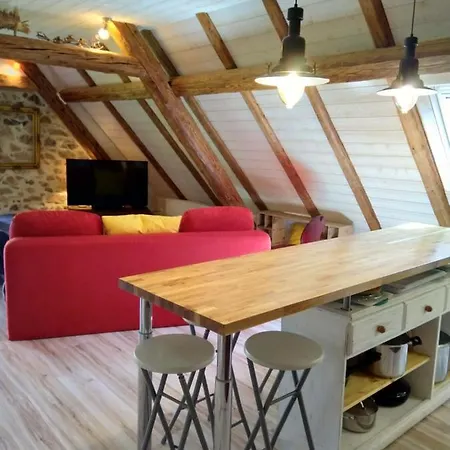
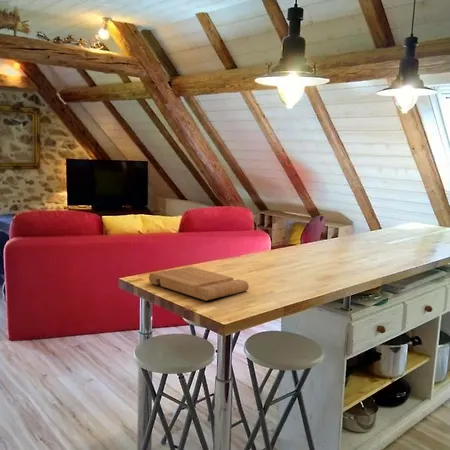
+ cutting board [148,266,250,301]
